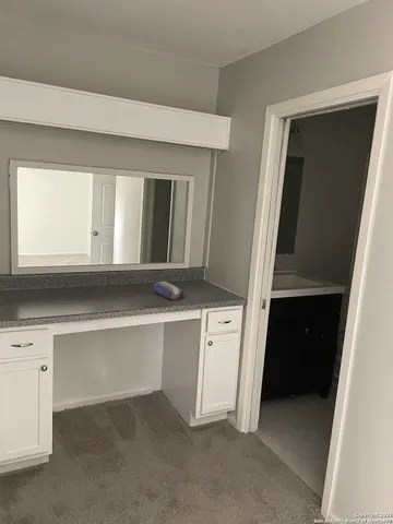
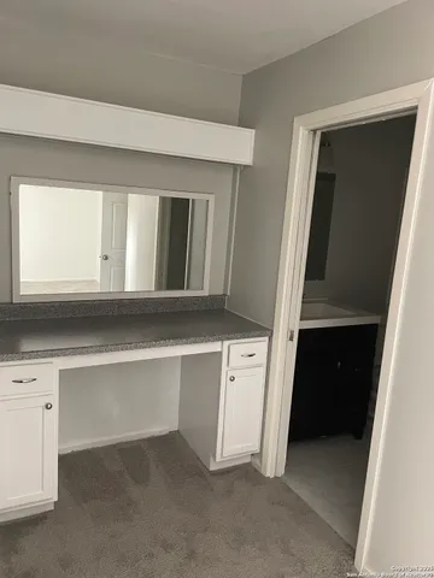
- pencil case [153,281,184,301]
